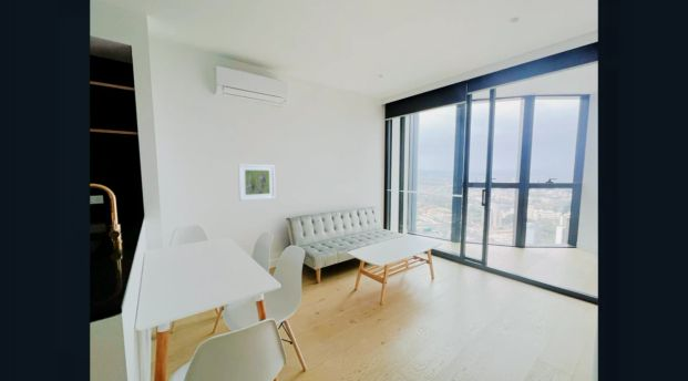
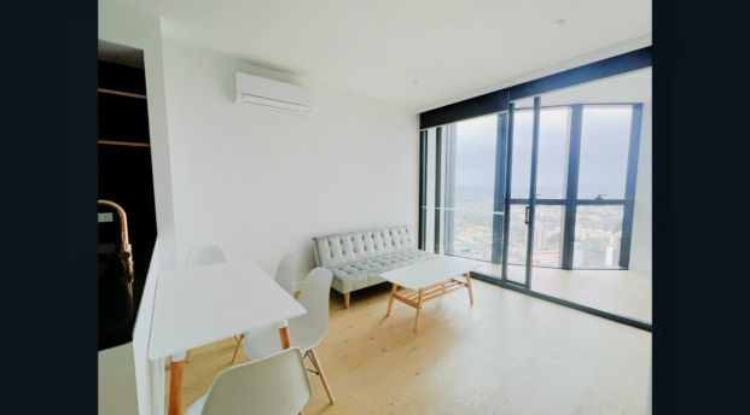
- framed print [237,163,276,202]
